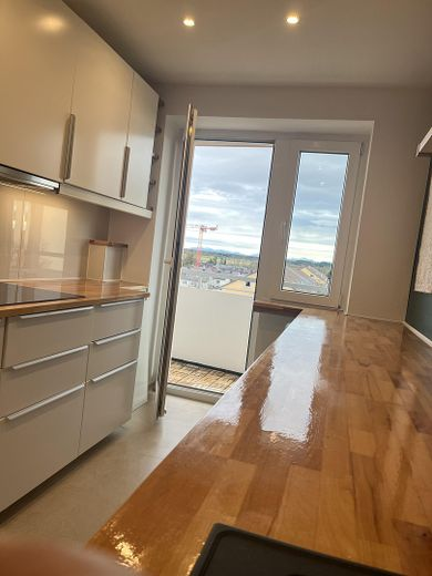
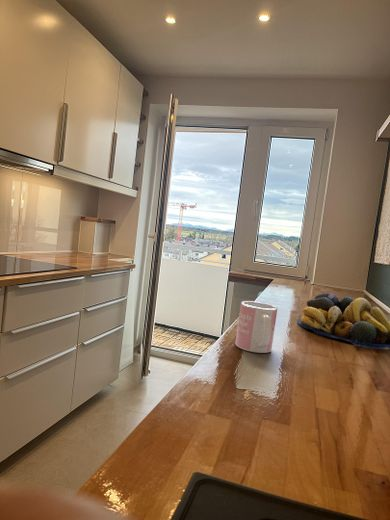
+ mug [235,300,278,354]
+ fruit bowl [296,292,390,350]
